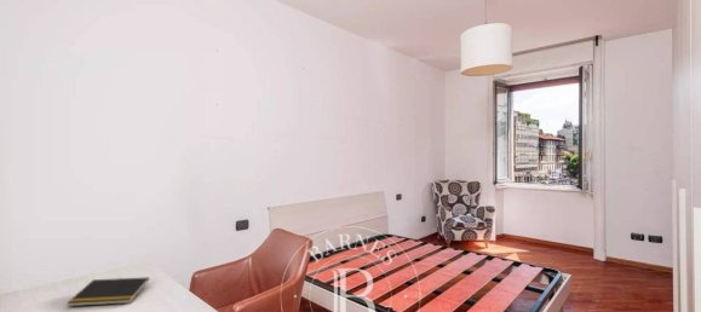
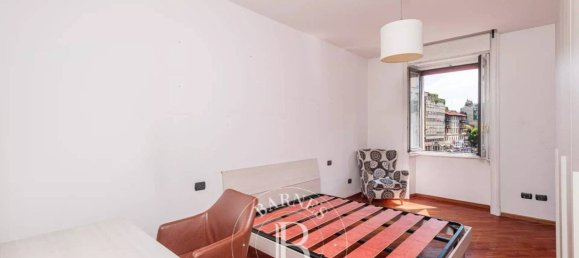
- notepad [65,276,150,307]
